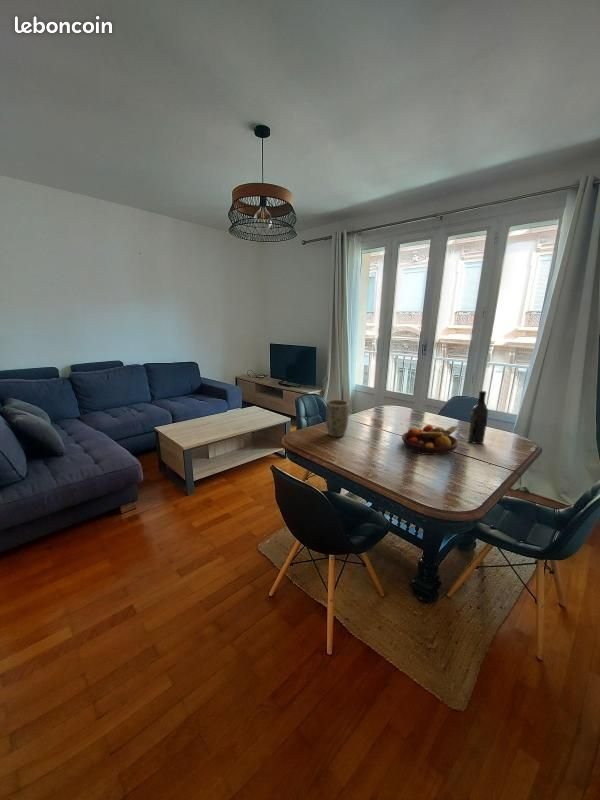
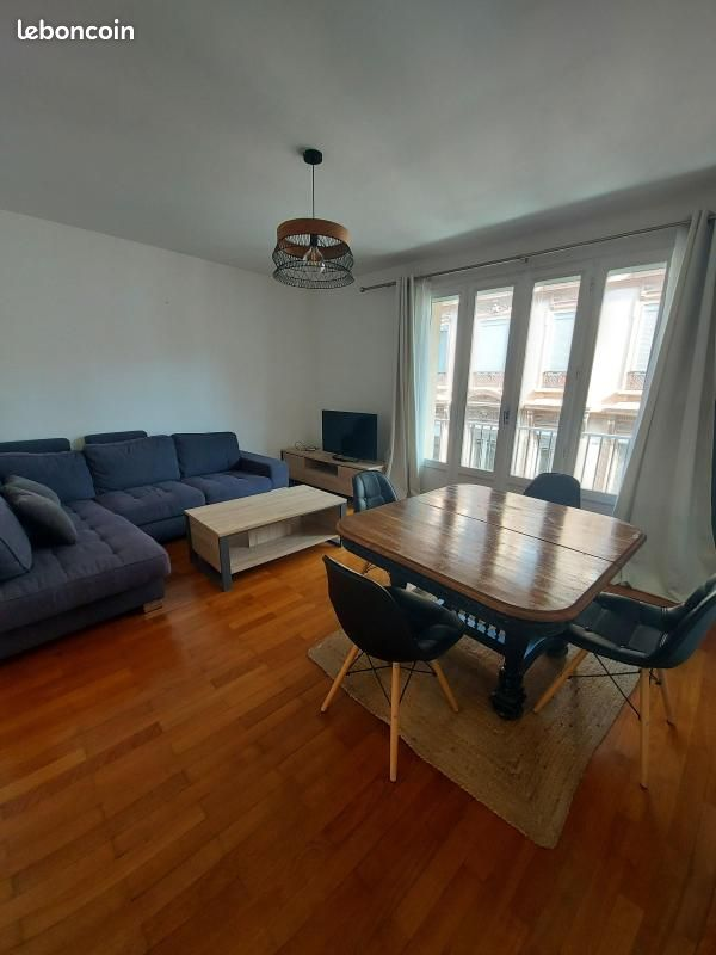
- wine bottle [467,390,489,445]
- plant pot [325,399,350,438]
- fruit bowl [401,424,459,456]
